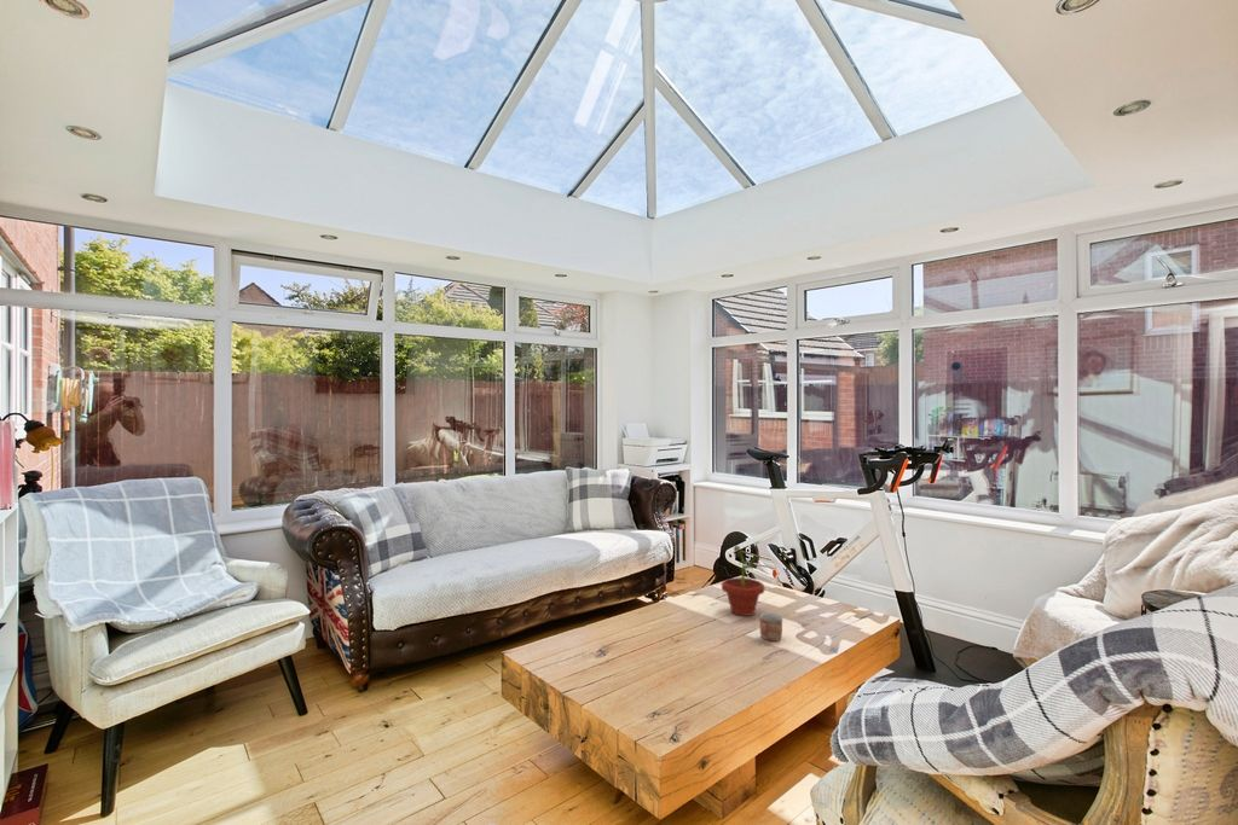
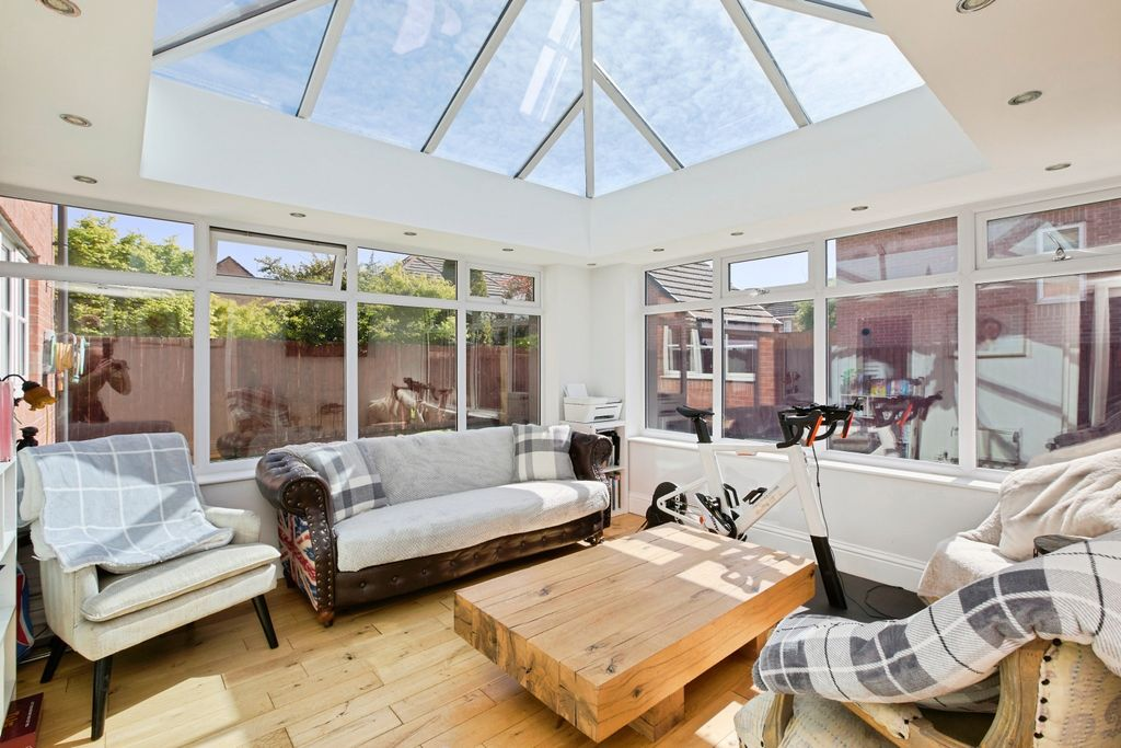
- mug [758,612,783,643]
- potted plant [721,544,765,617]
